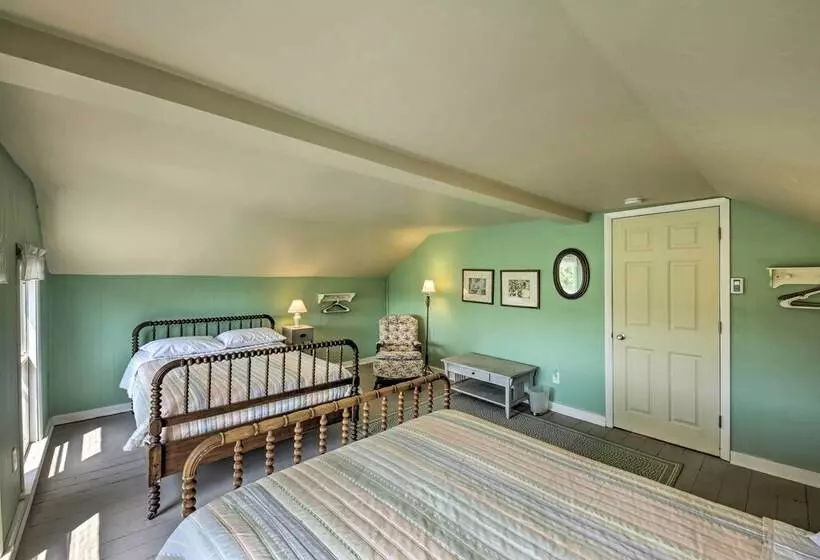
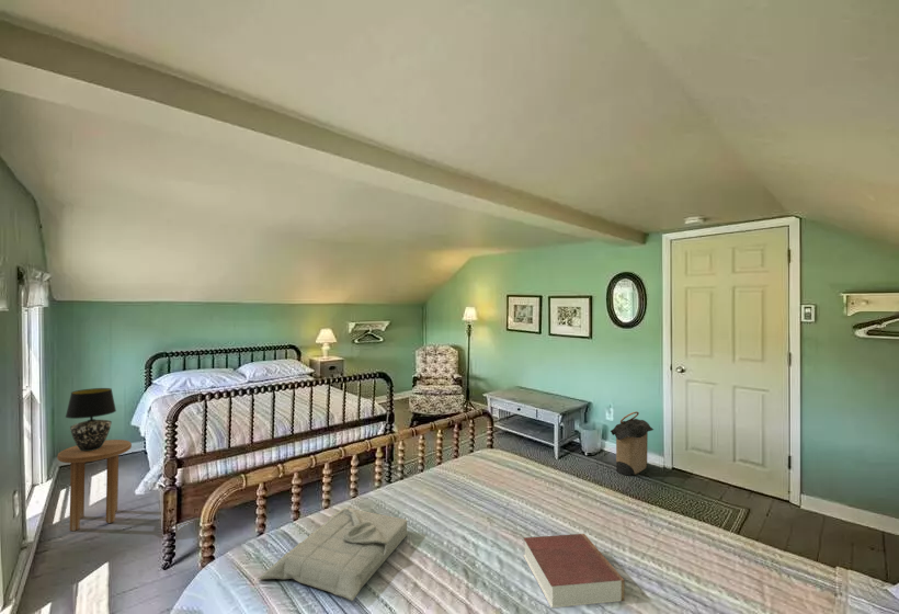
+ laundry hamper [610,410,655,477]
+ side table [56,439,133,532]
+ book [522,533,626,609]
+ table lamp [65,387,117,451]
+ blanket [257,507,408,602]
